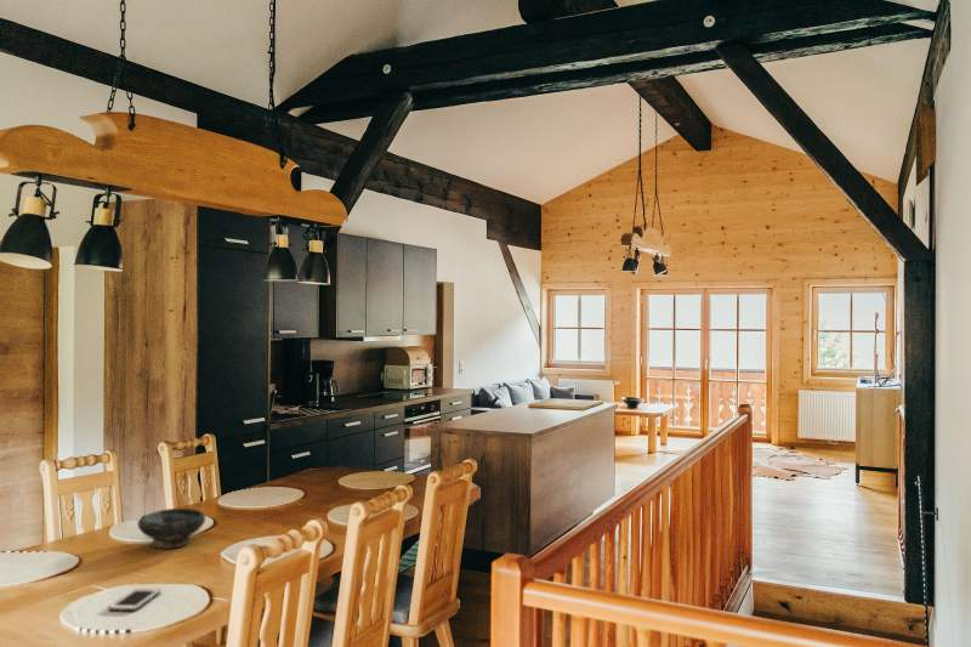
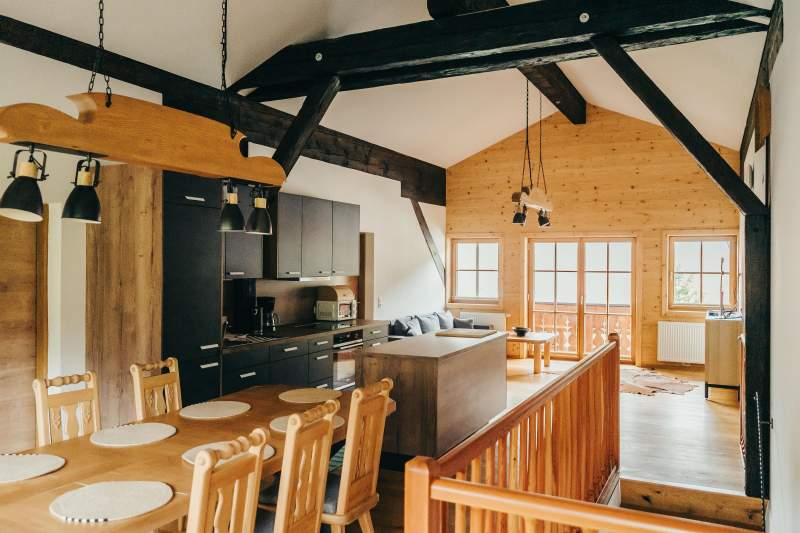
- cell phone [108,588,161,612]
- bowl [137,507,206,550]
